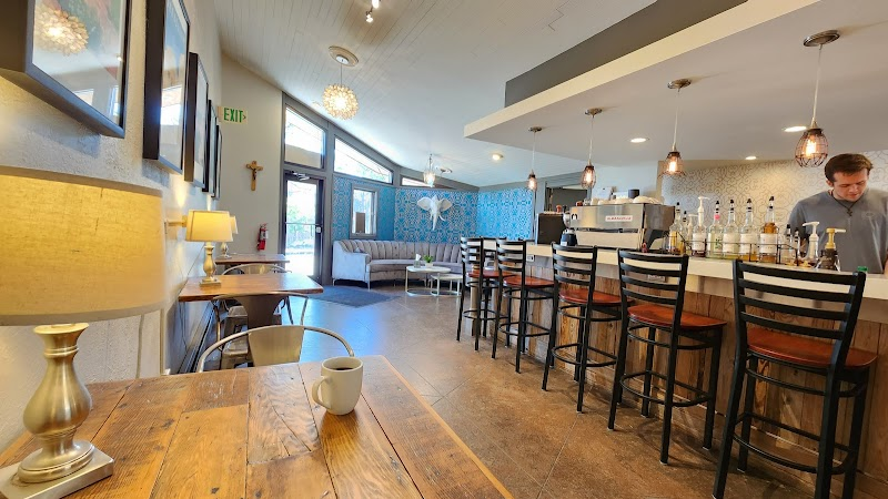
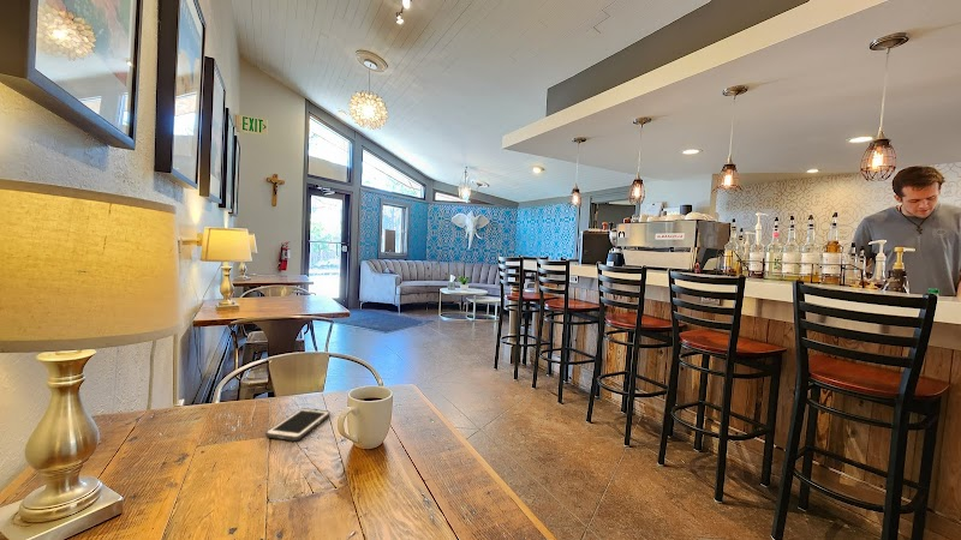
+ cell phone [264,407,332,442]
